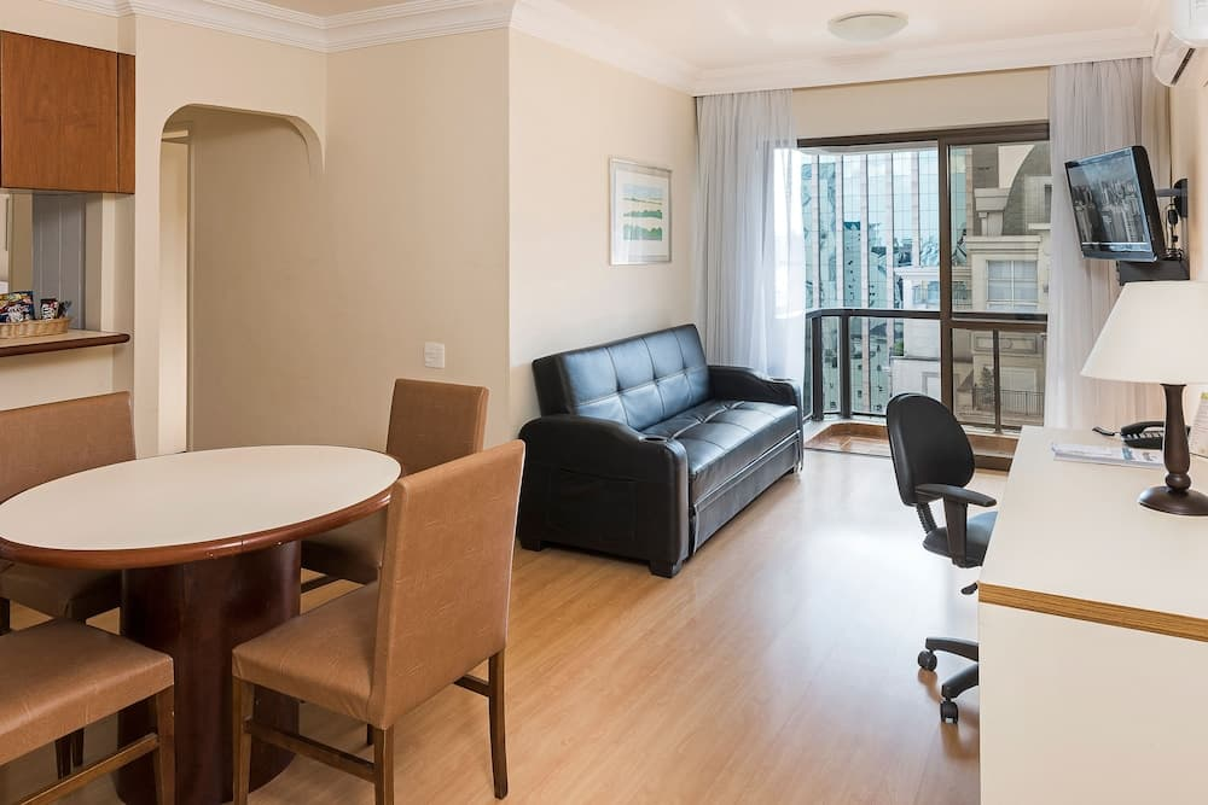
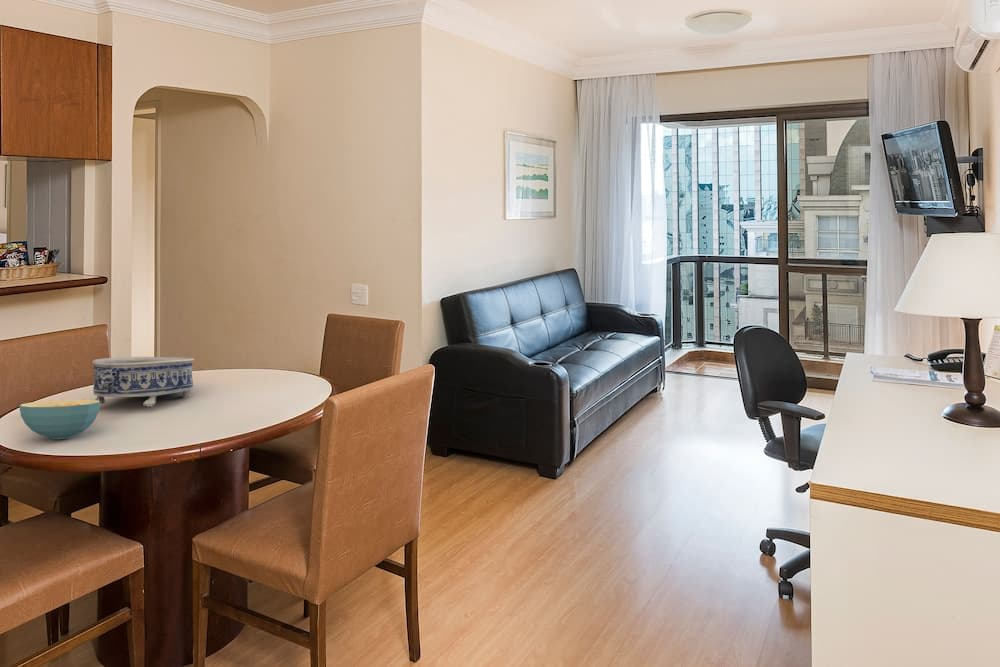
+ decorative bowl [91,356,195,408]
+ cereal bowl [18,399,101,440]
